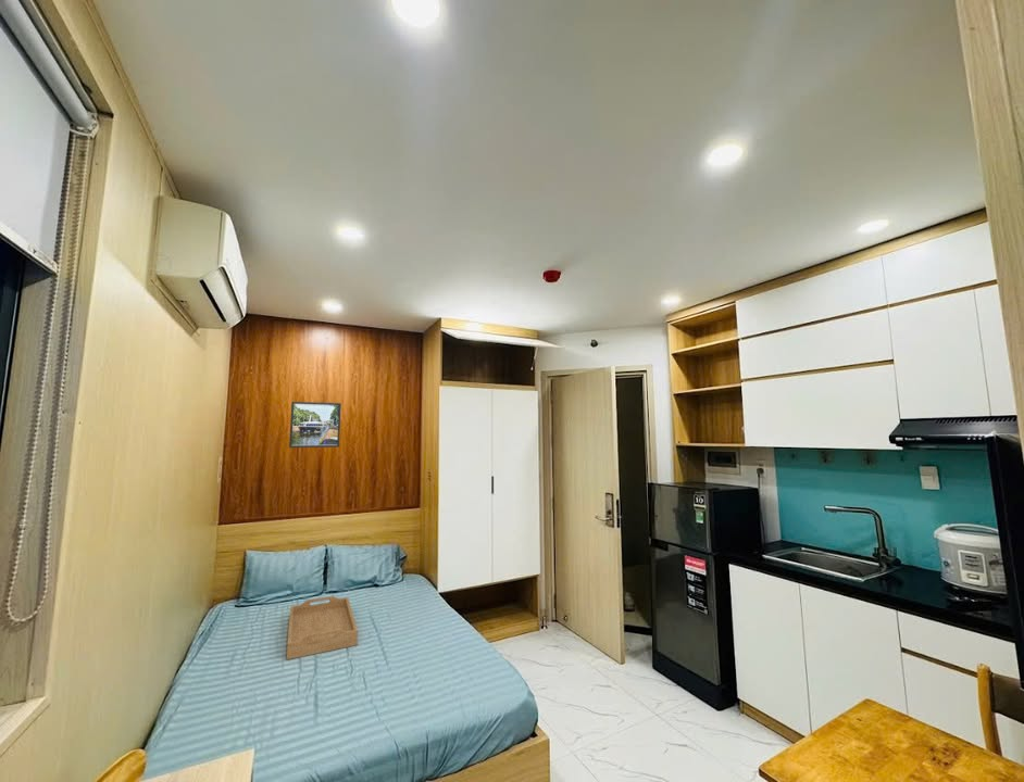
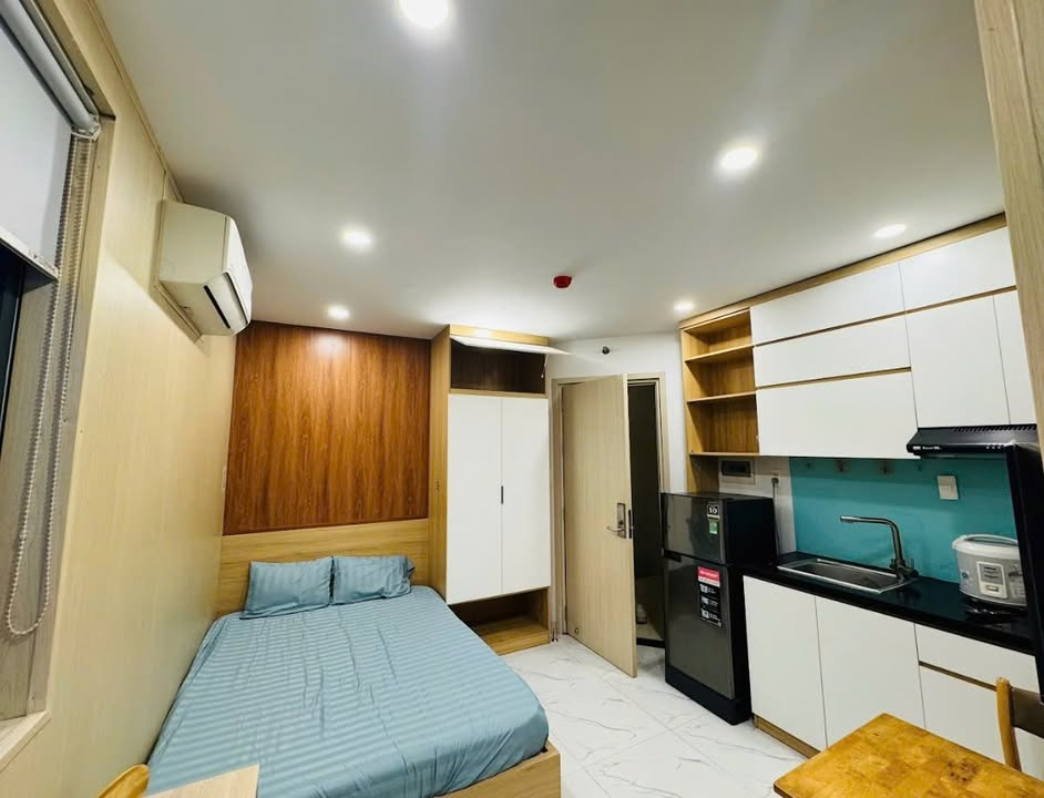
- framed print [288,401,342,449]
- serving tray [286,595,359,660]
